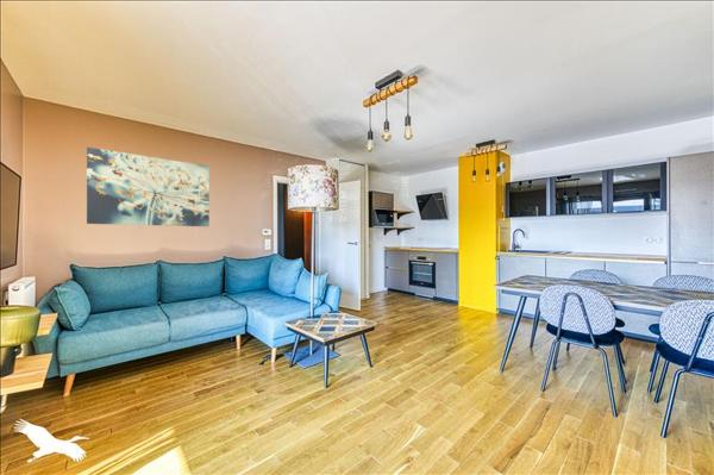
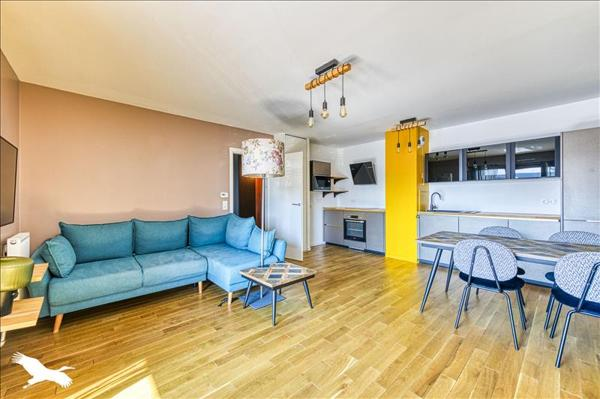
- wall art [86,146,211,227]
